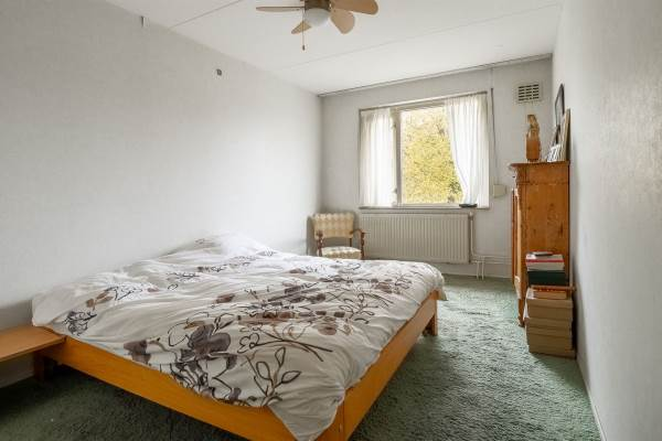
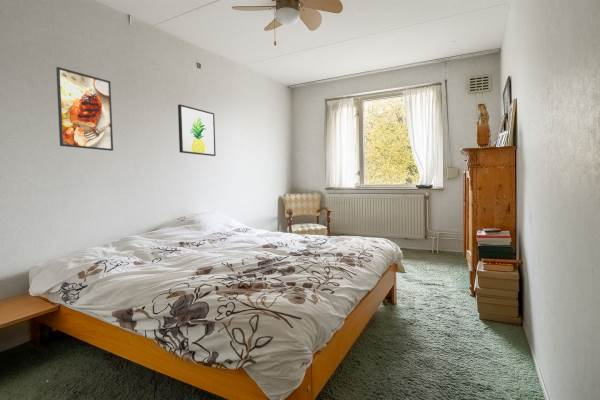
+ wall art [177,104,217,157]
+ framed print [55,66,114,152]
